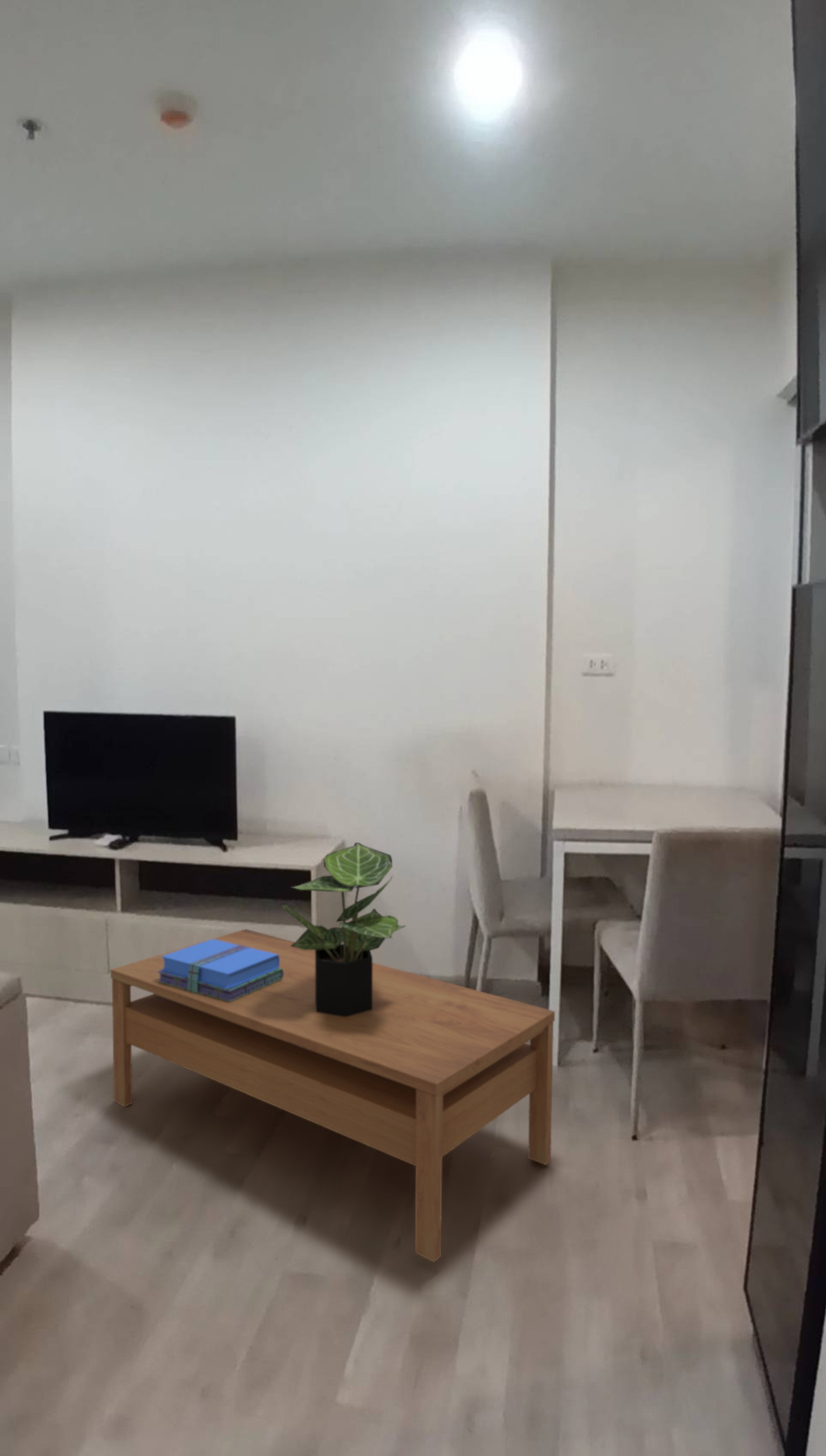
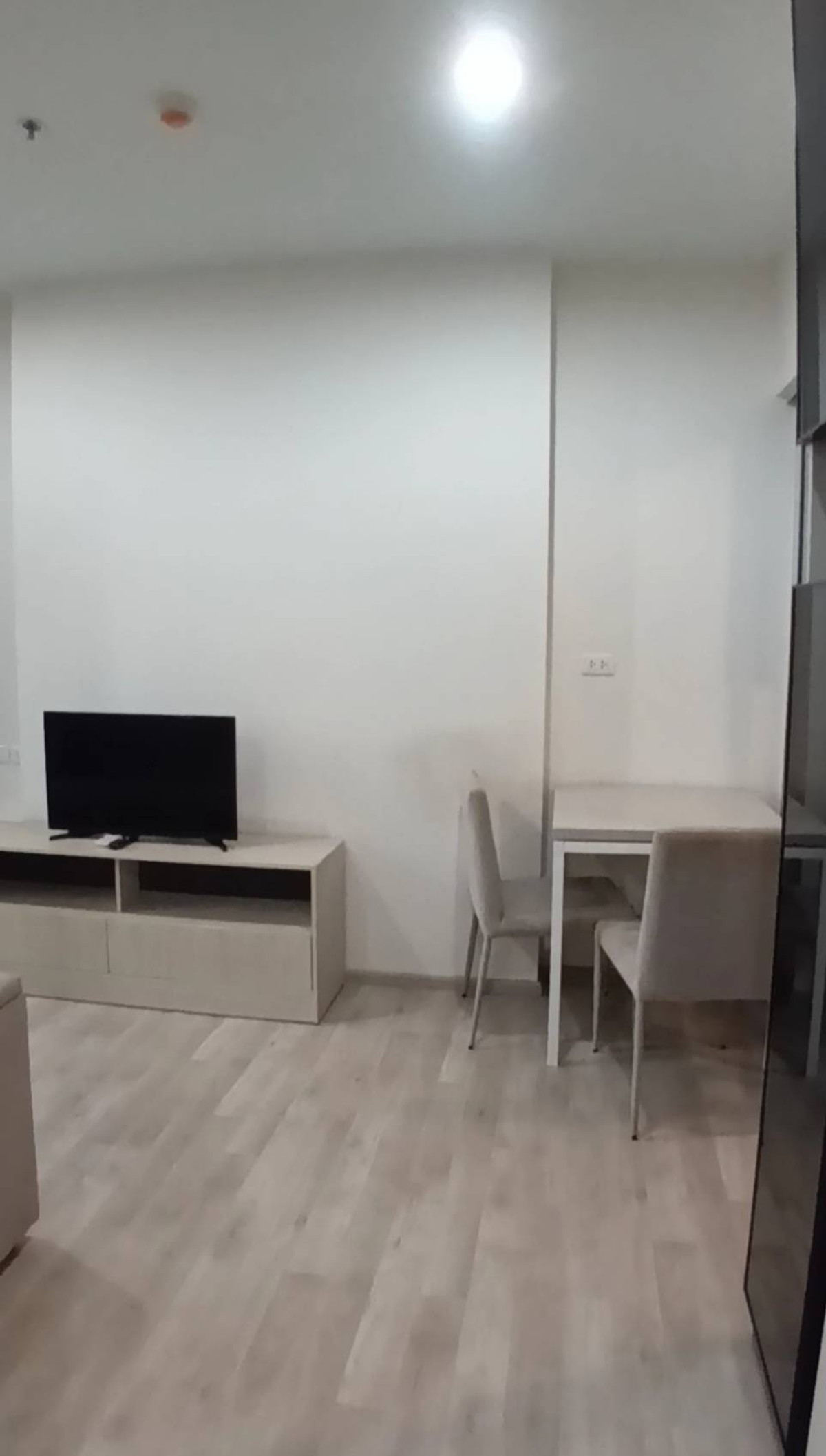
- coffee table [110,928,555,1263]
- books [158,939,284,1002]
- potted plant [279,842,407,1017]
